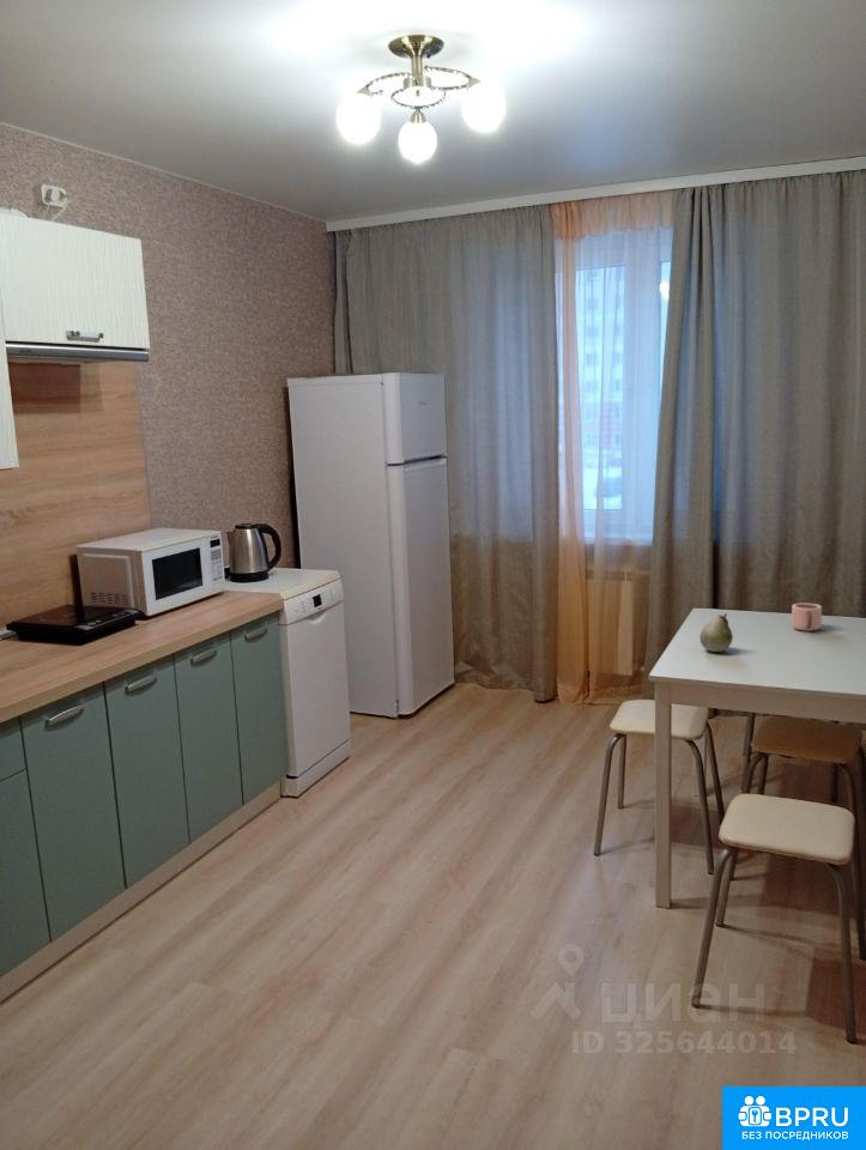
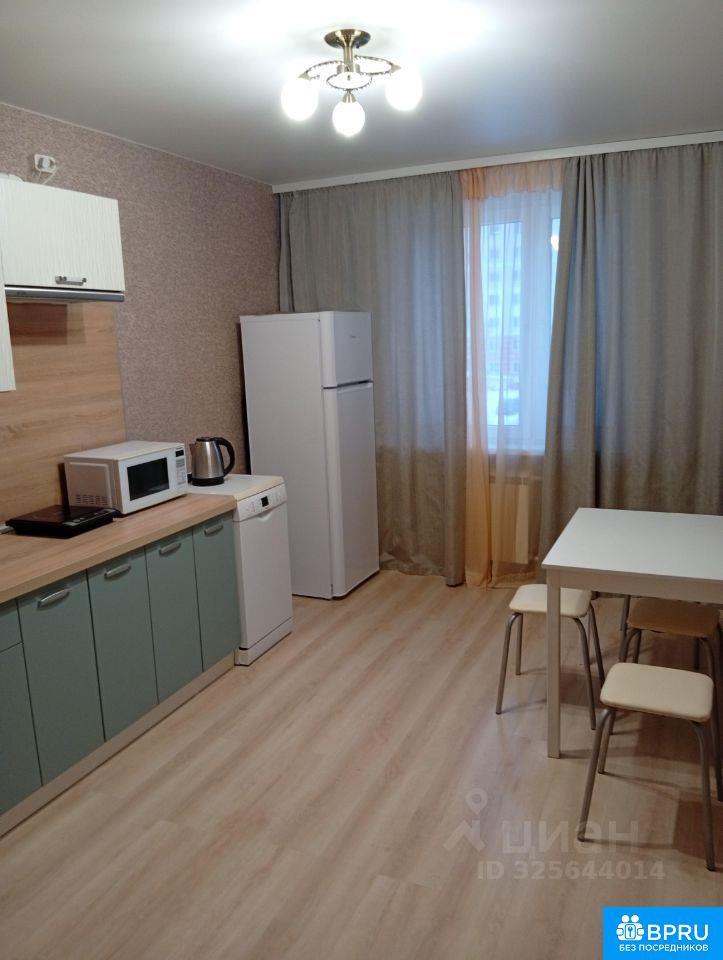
- mug [791,603,823,631]
- fruit [698,612,734,653]
